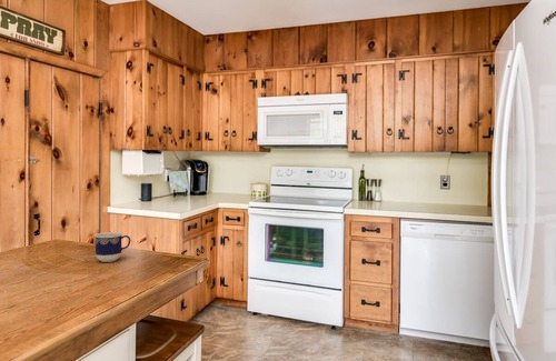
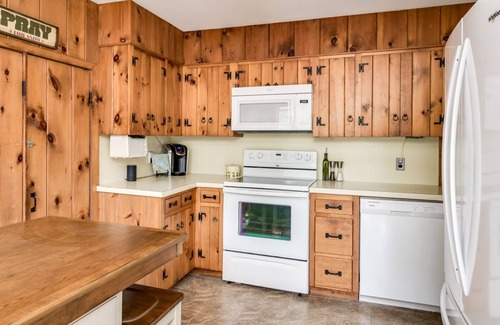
- cup [93,231,131,263]
